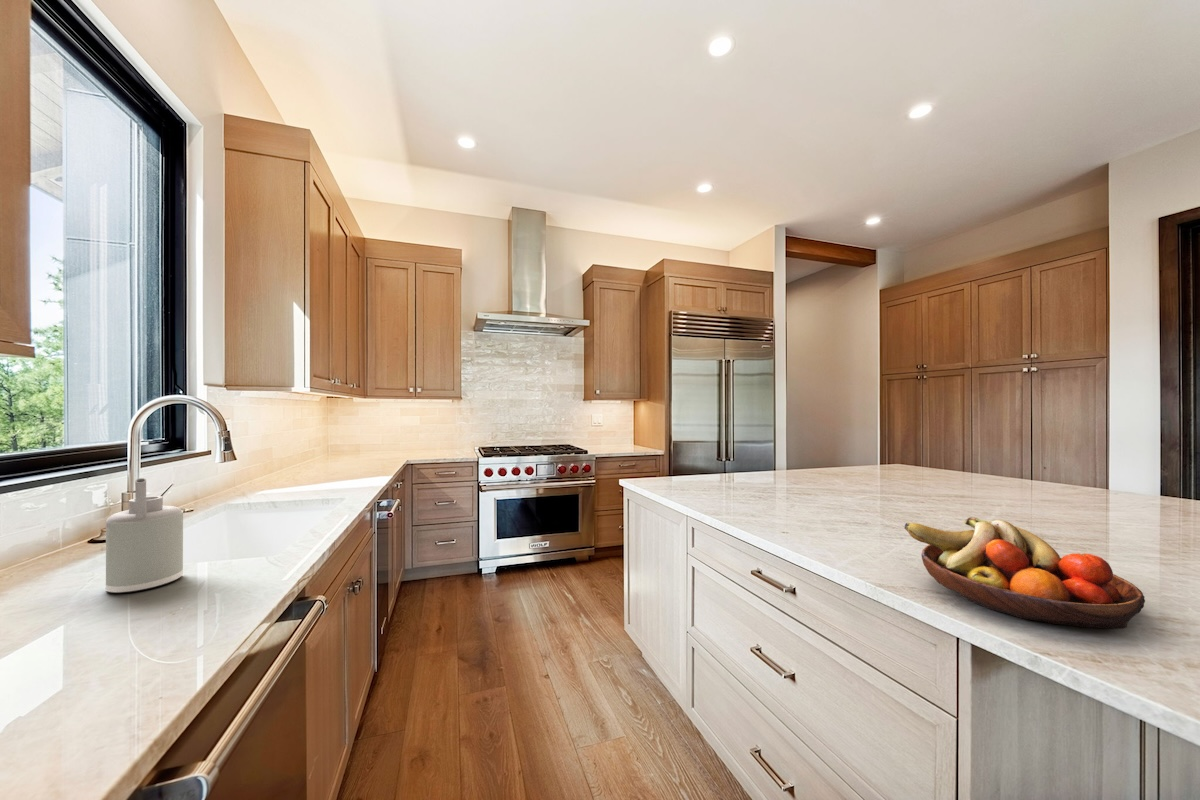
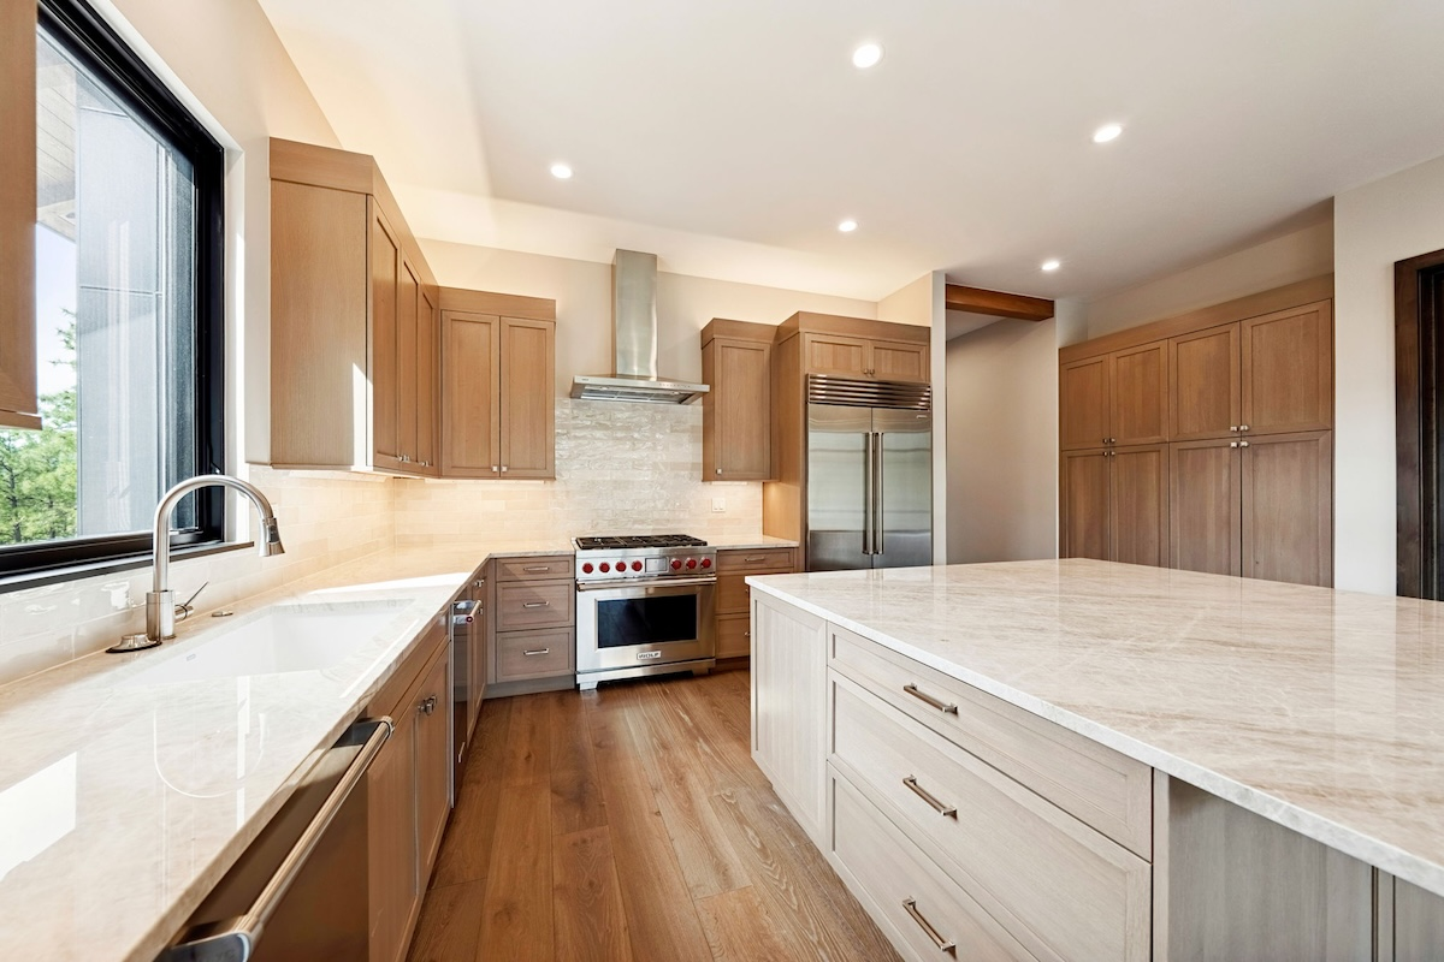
- soap dispenser [104,477,184,594]
- fruit bowl [903,516,1146,630]
